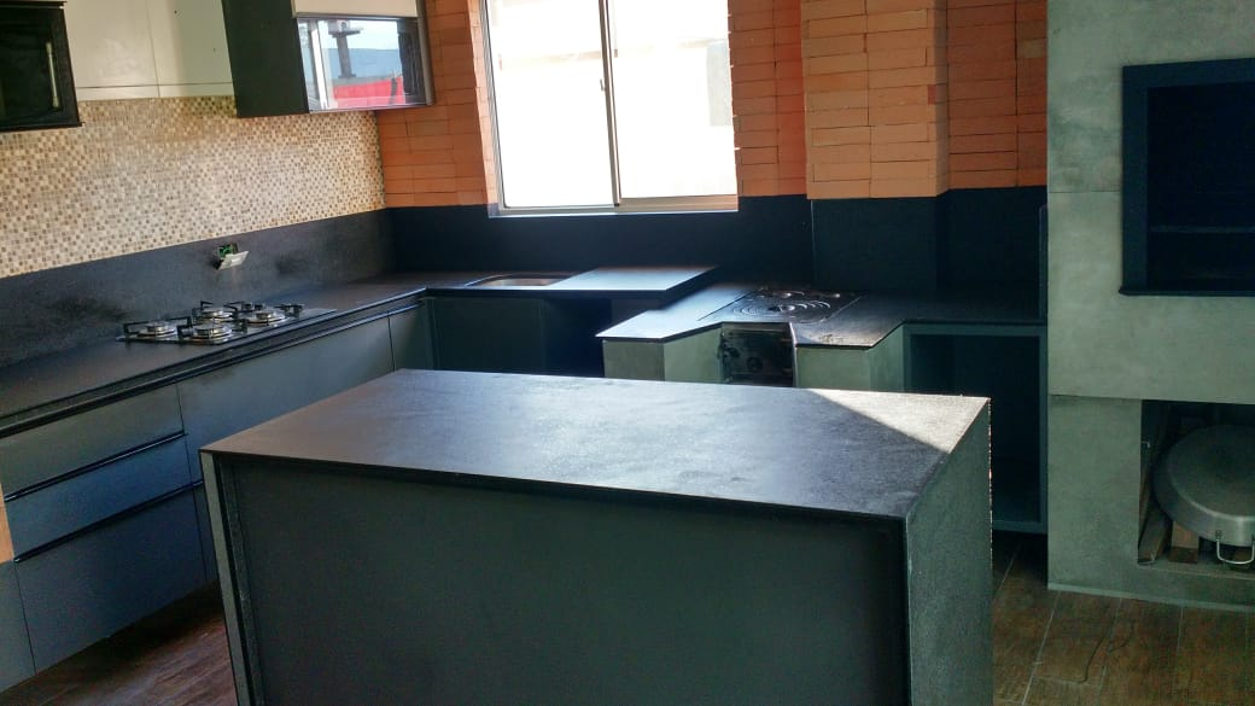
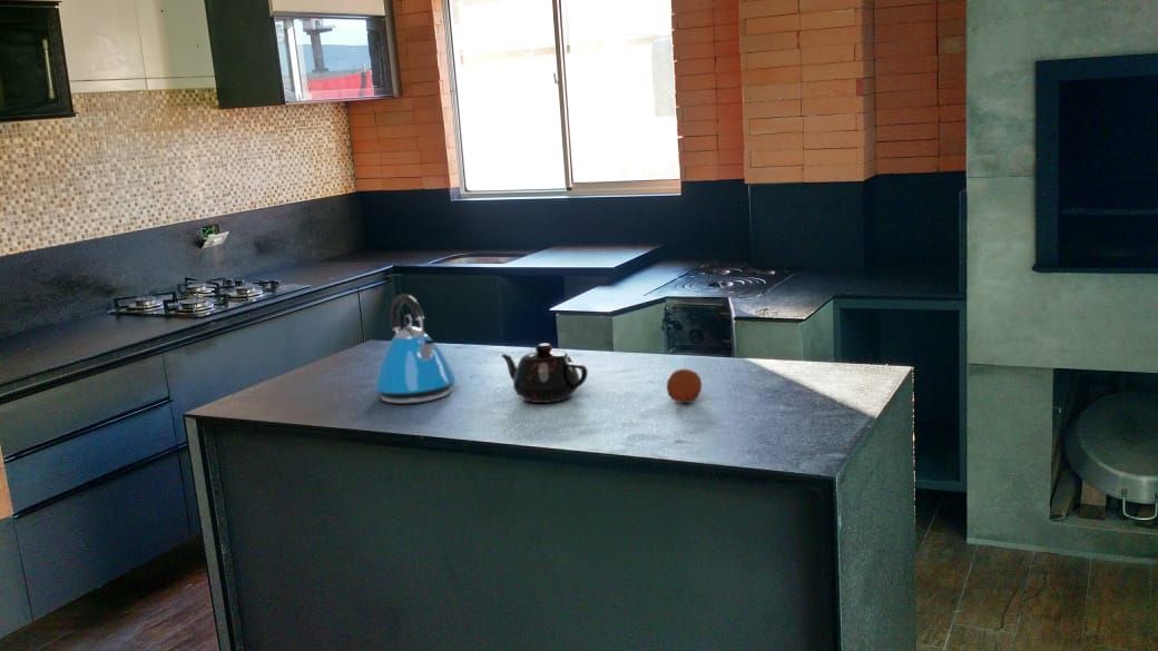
+ teapot [499,343,589,404]
+ orange [666,368,703,404]
+ kettle [373,293,457,404]
